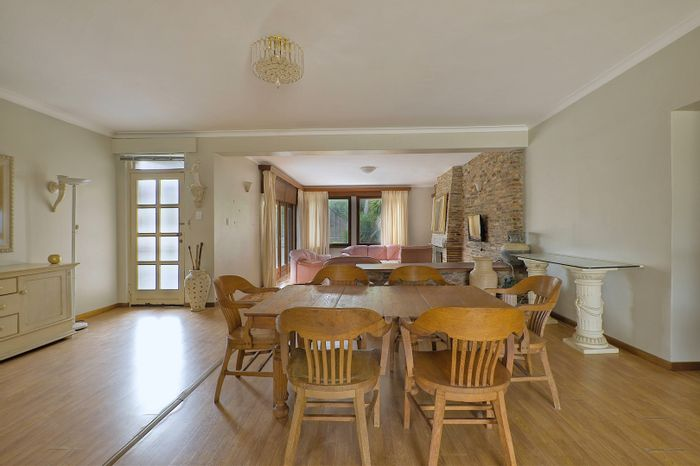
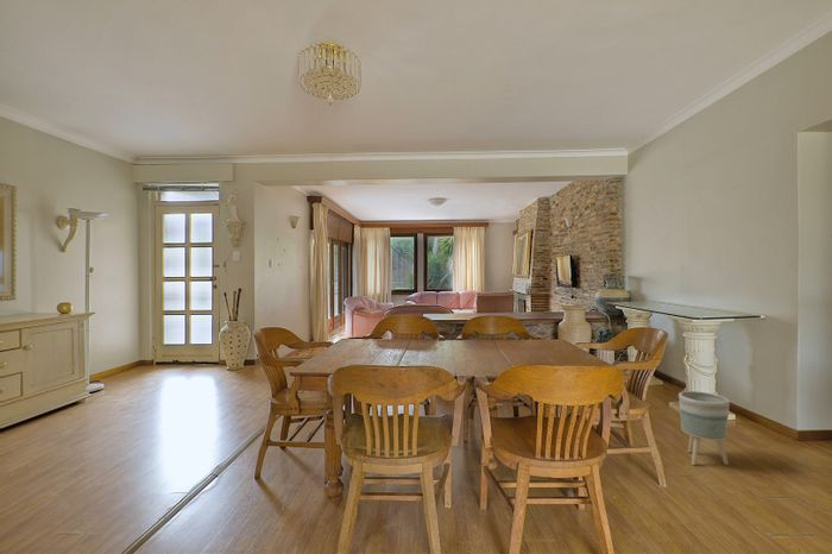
+ planter [677,390,731,466]
